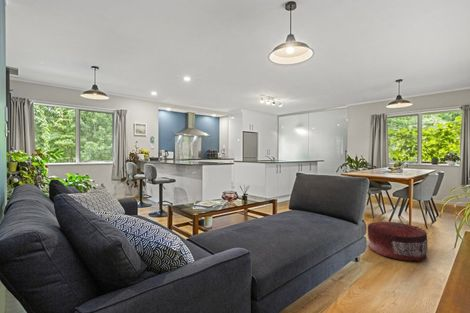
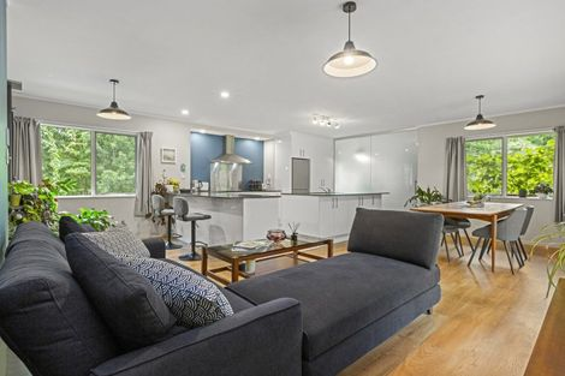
- pouf [367,220,429,262]
